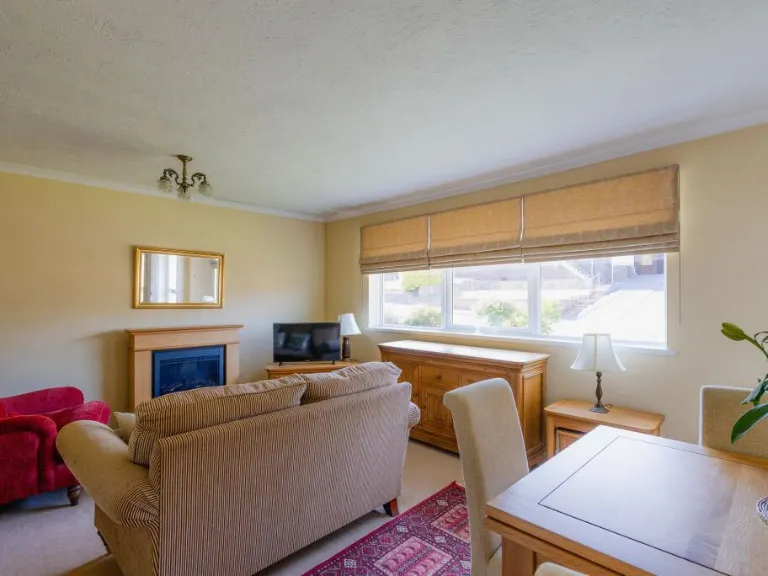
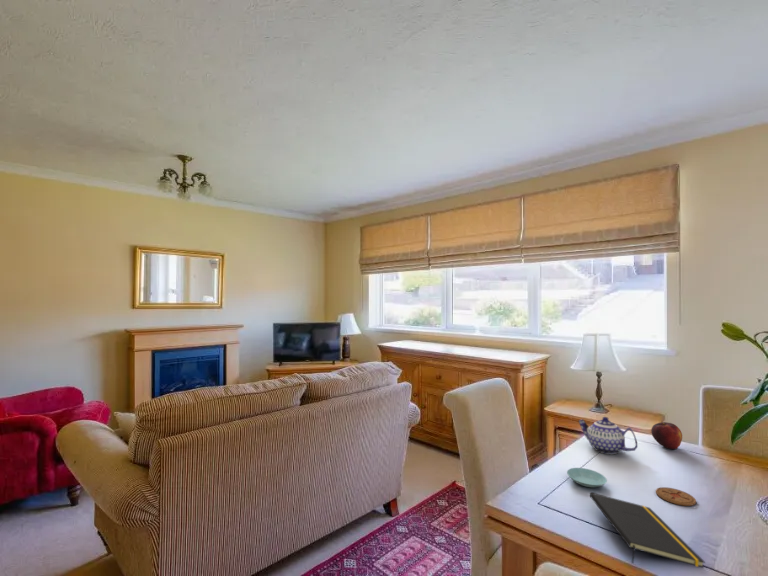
+ notepad [589,491,706,569]
+ fruit [650,421,683,451]
+ teapot [578,416,638,455]
+ saucer [566,467,608,488]
+ coaster [655,486,697,507]
